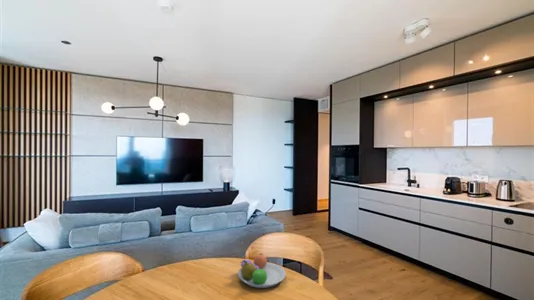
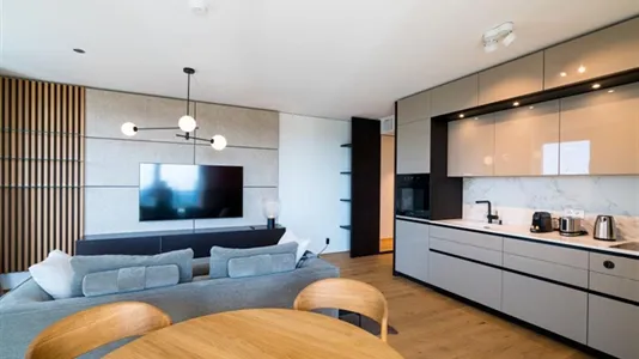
- fruit bowl [237,253,287,289]
